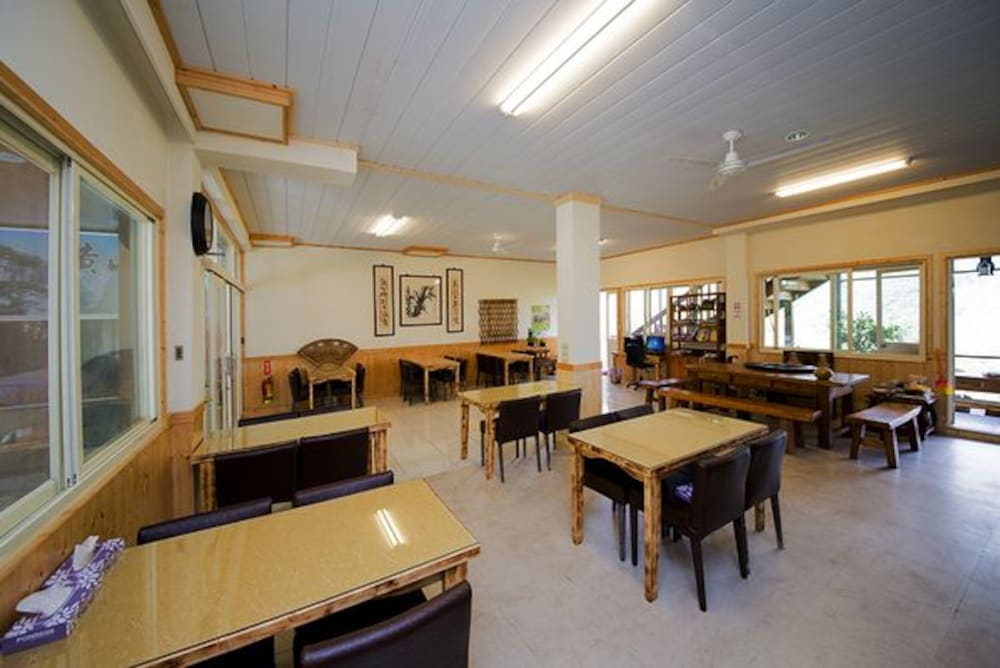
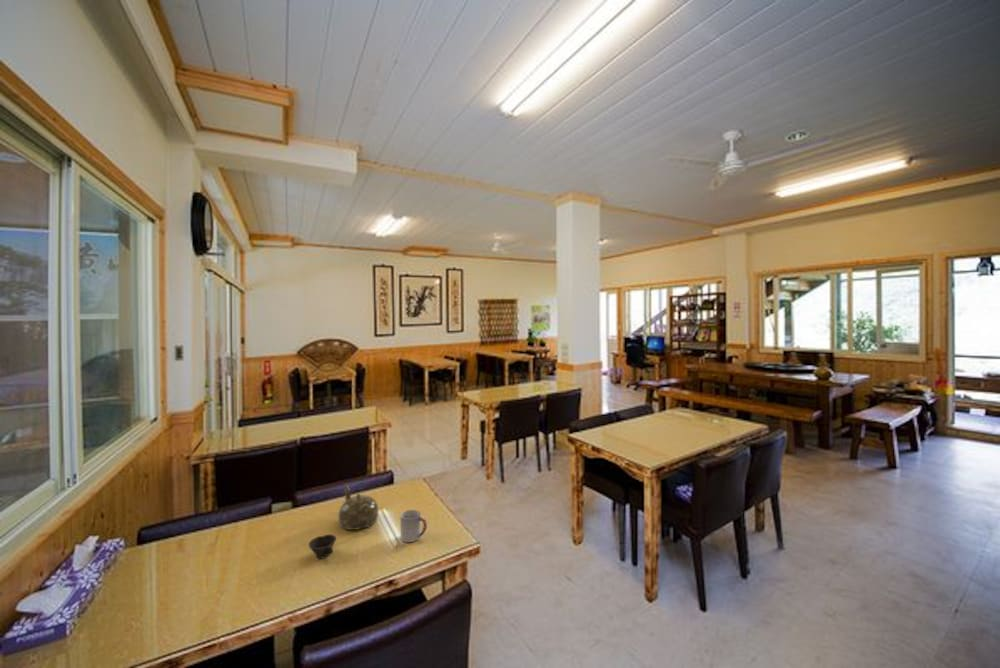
+ cup [400,509,428,543]
+ teapot [337,483,379,531]
+ cup [308,534,337,560]
